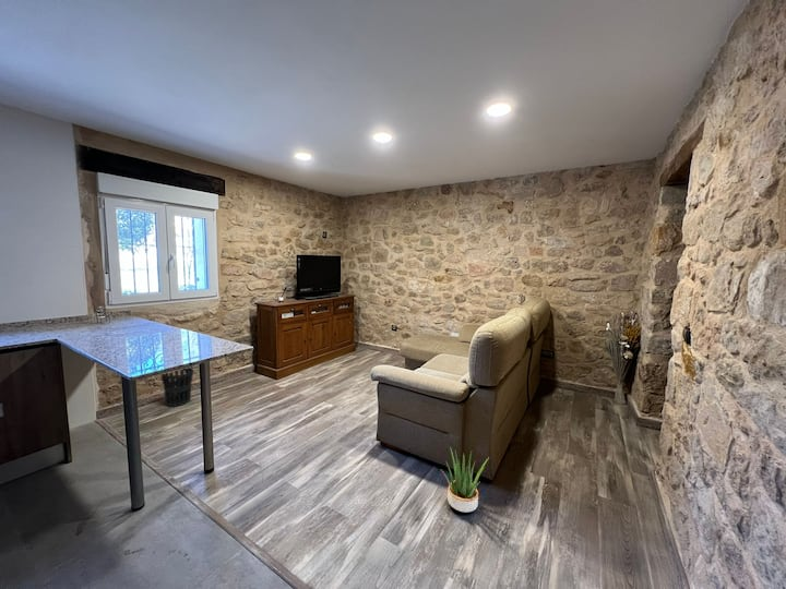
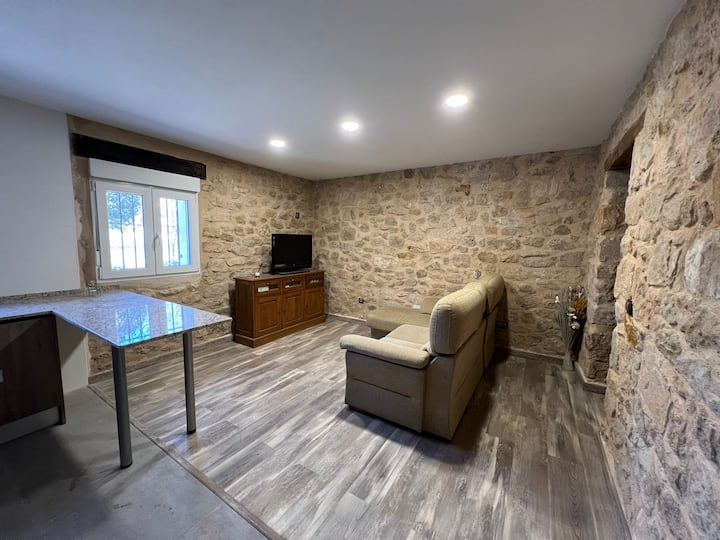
- wastebasket [160,366,194,408]
- potted plant [441,446,489,514]
